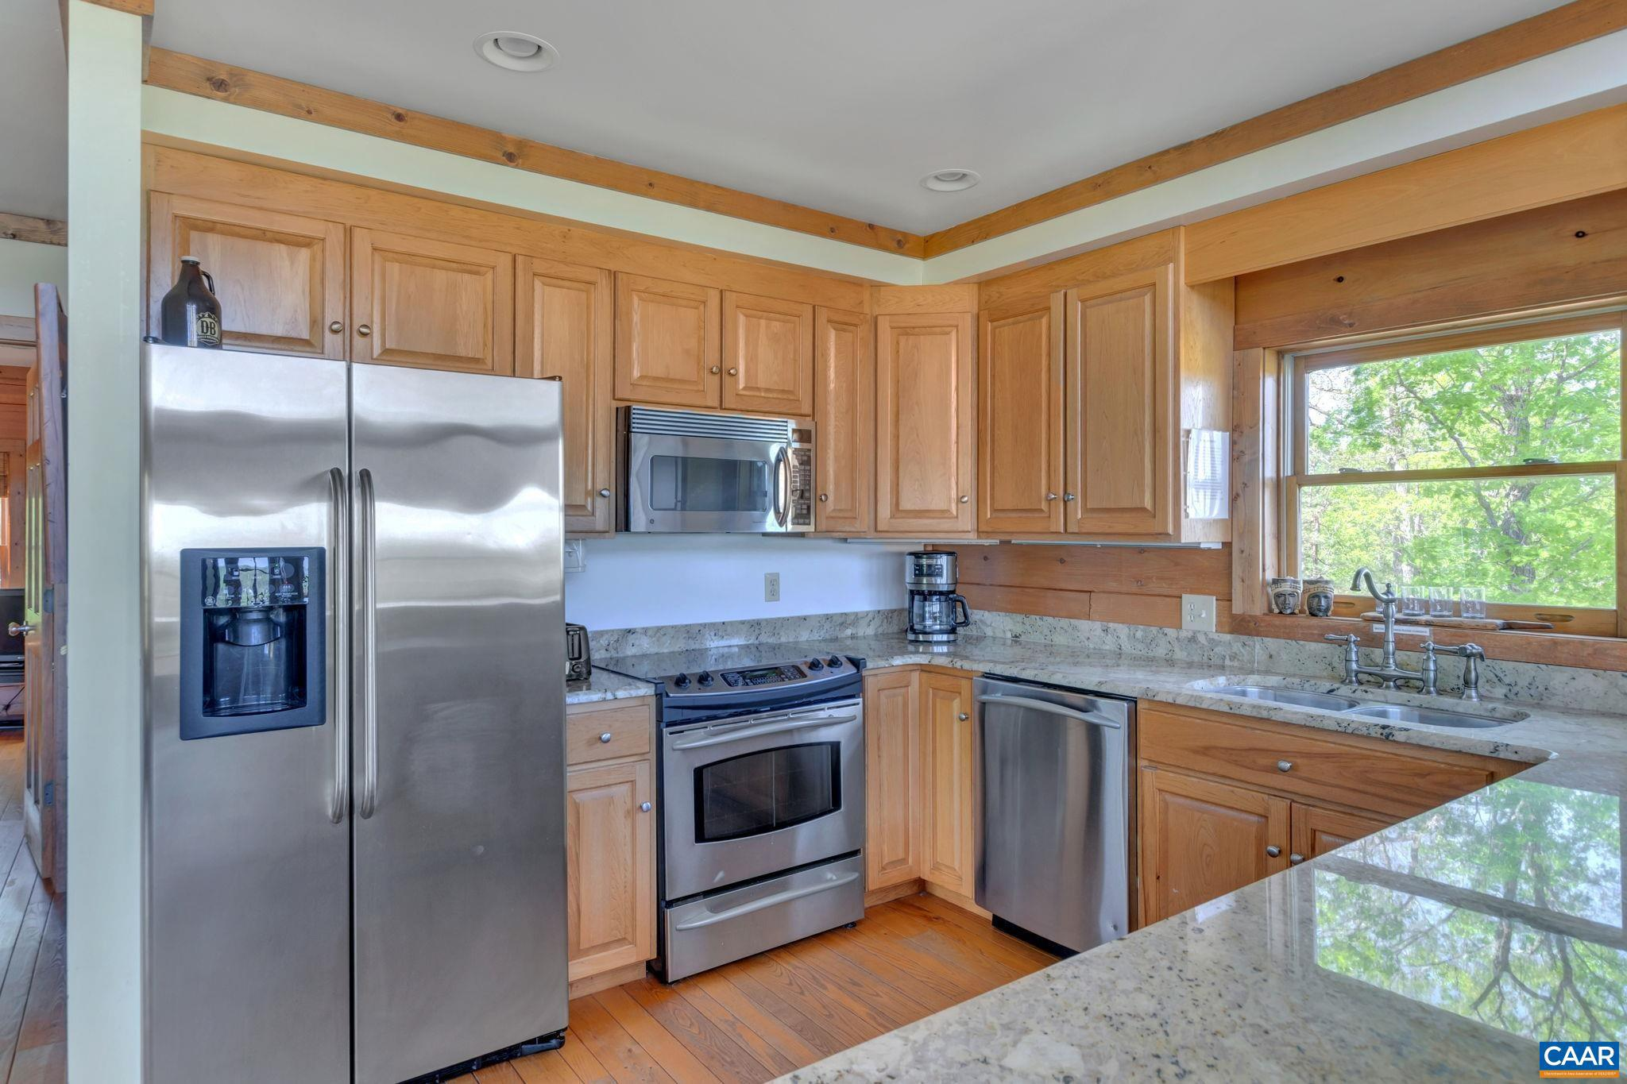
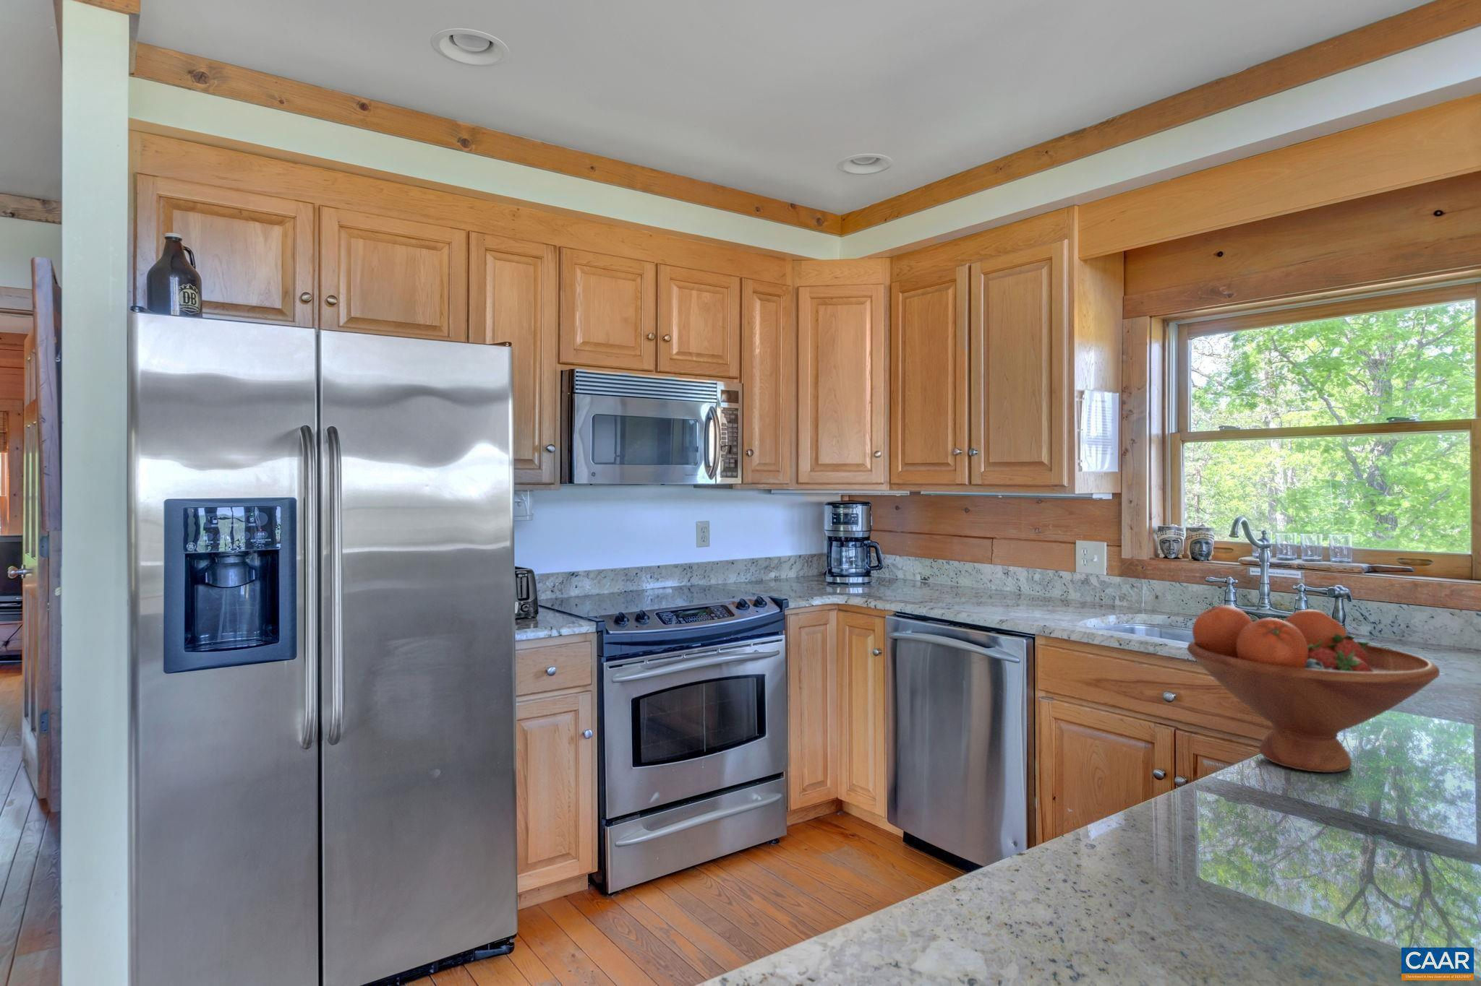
+ fruit bowl [1186,604,1440,774]
